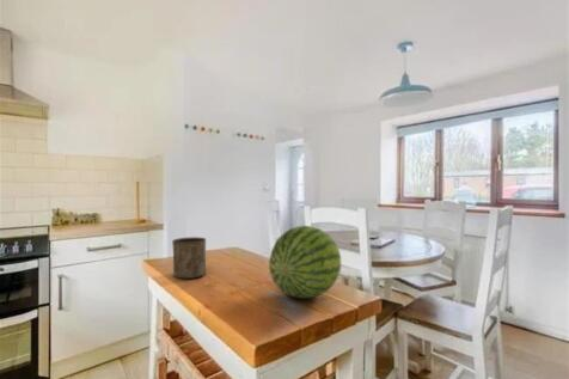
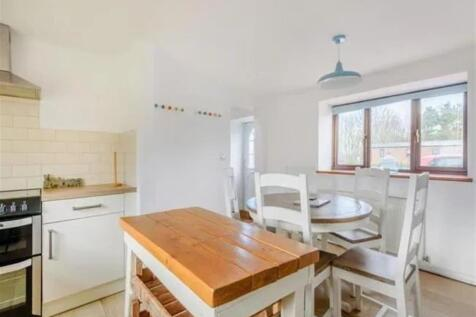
- cup [171,236,207,280]
- fruit [268,225,342,299]
